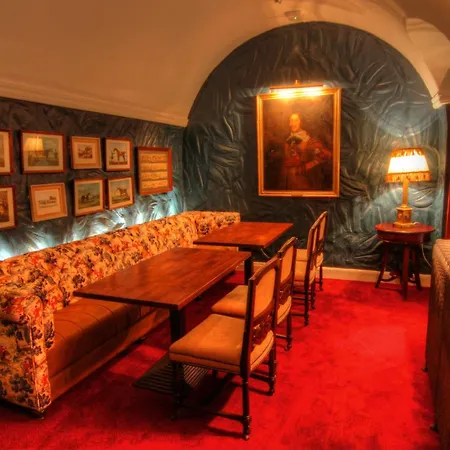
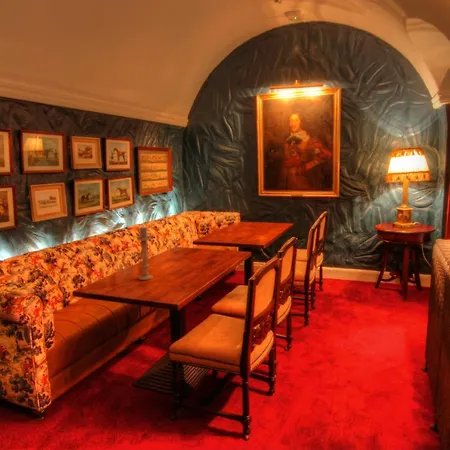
+ candle holder [136,225,154,281]
